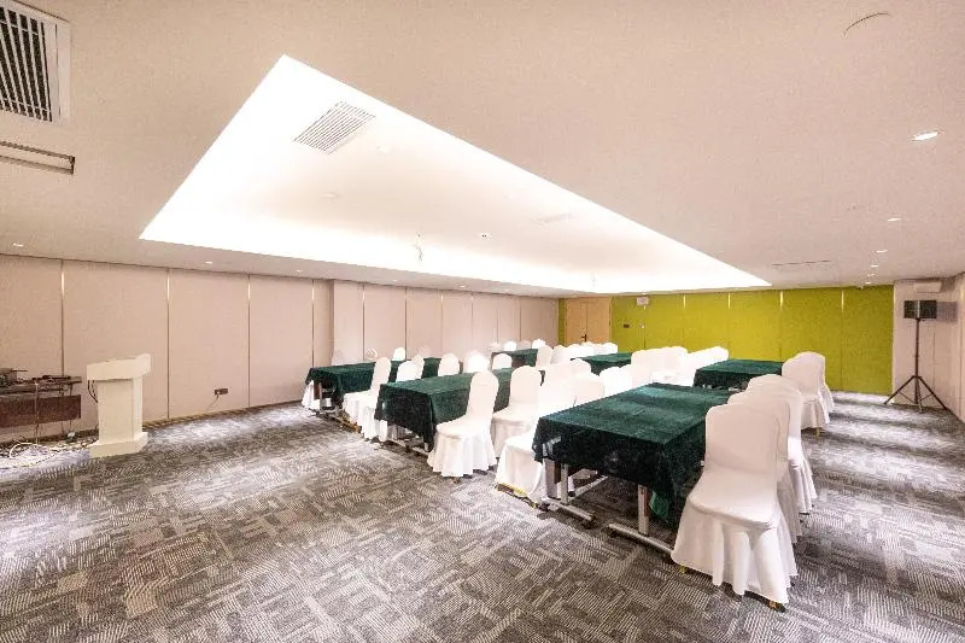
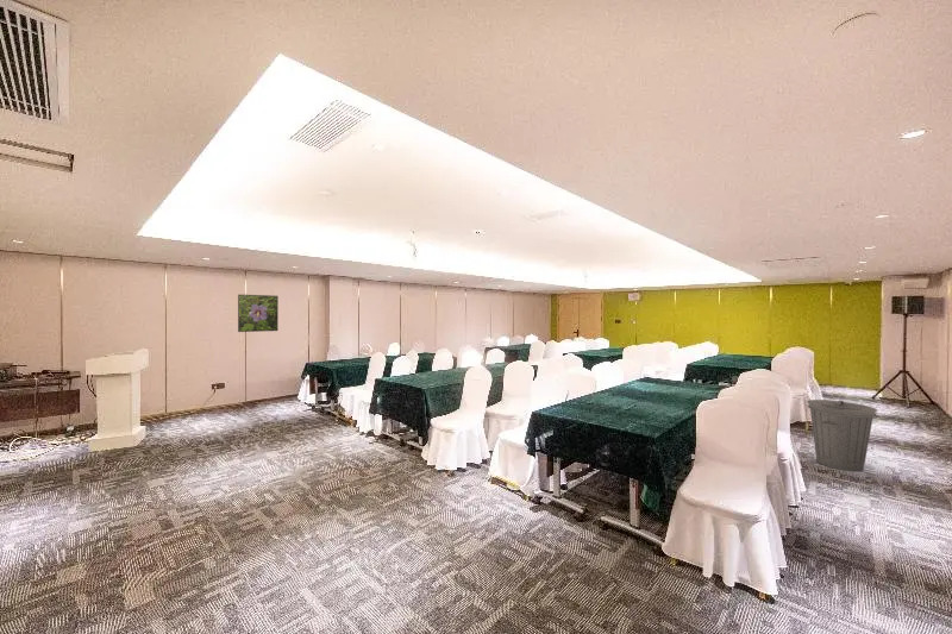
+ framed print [237,294,280,333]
+ trash can [806,398,878,472]
